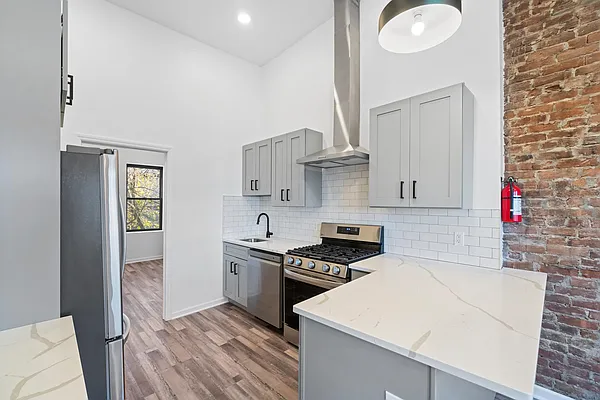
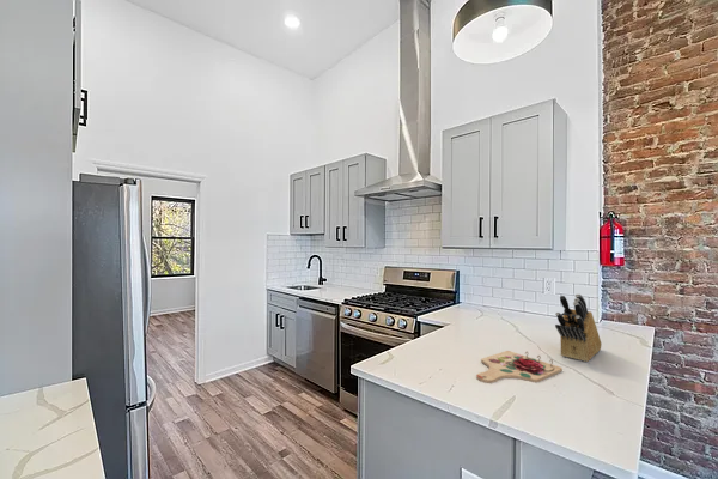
+ knife block [554,292,603,363]
+ cutting board [475,350,564,384]
